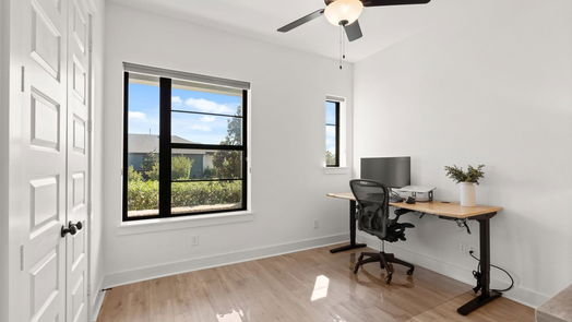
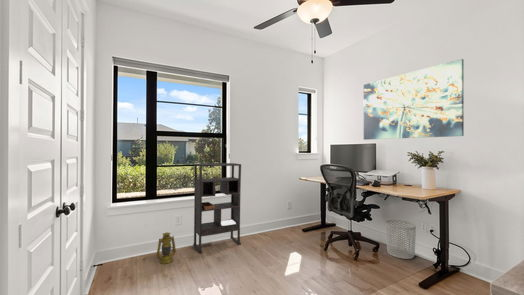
+ waste bin [385,219,417,260]
+ lantern [156,231,177,265]
+ bookshelf [192,162,242,254]
+ wall art [363,58,465,141]
